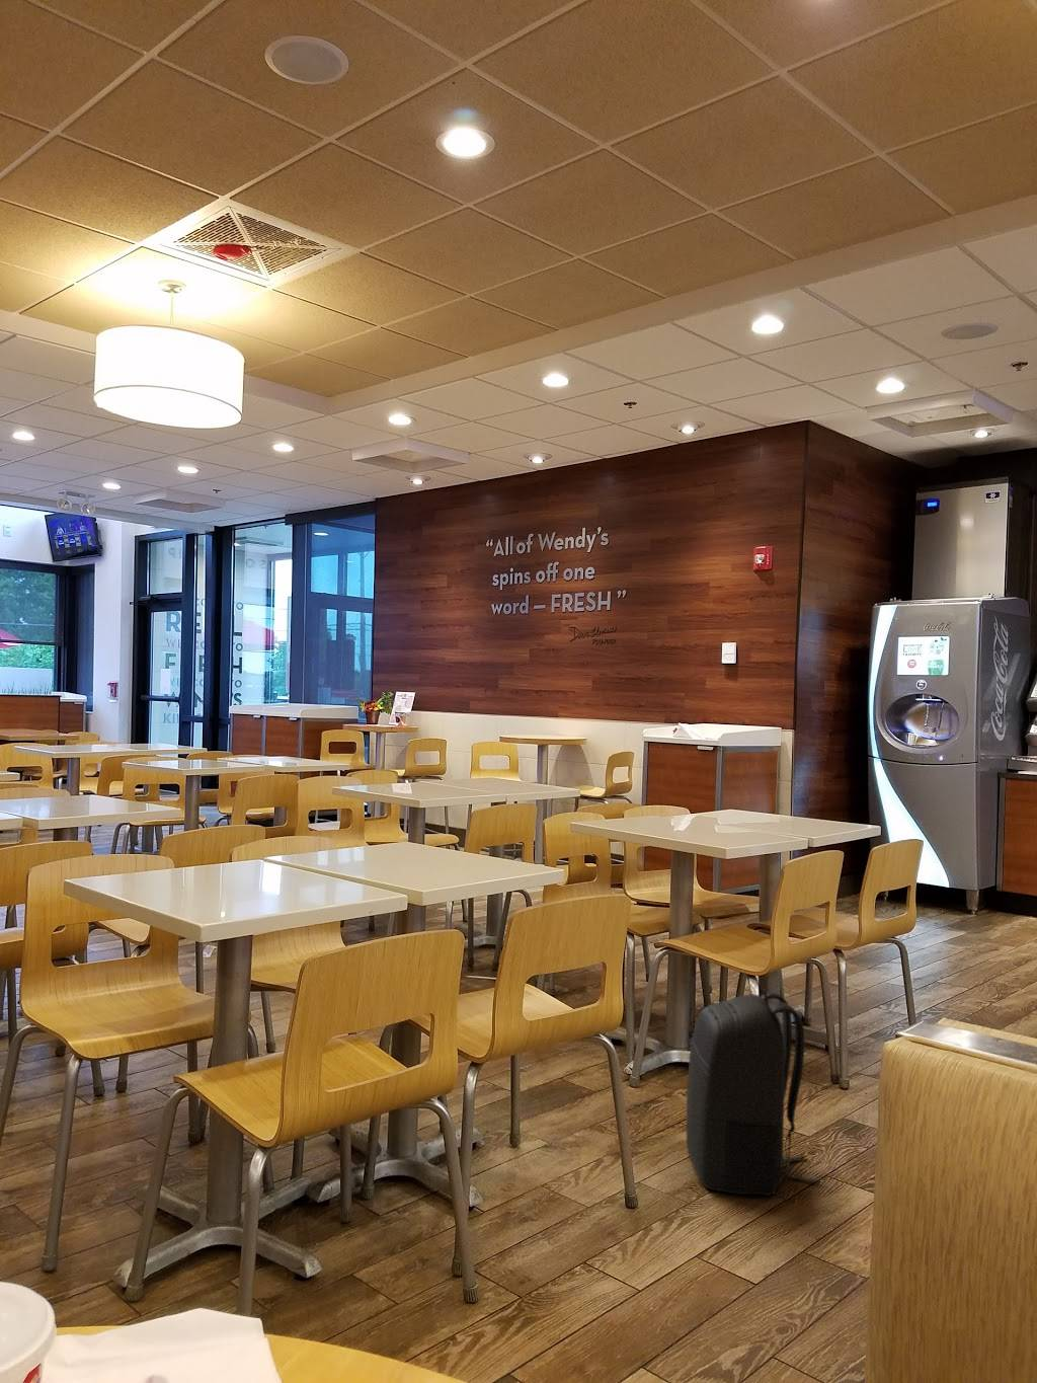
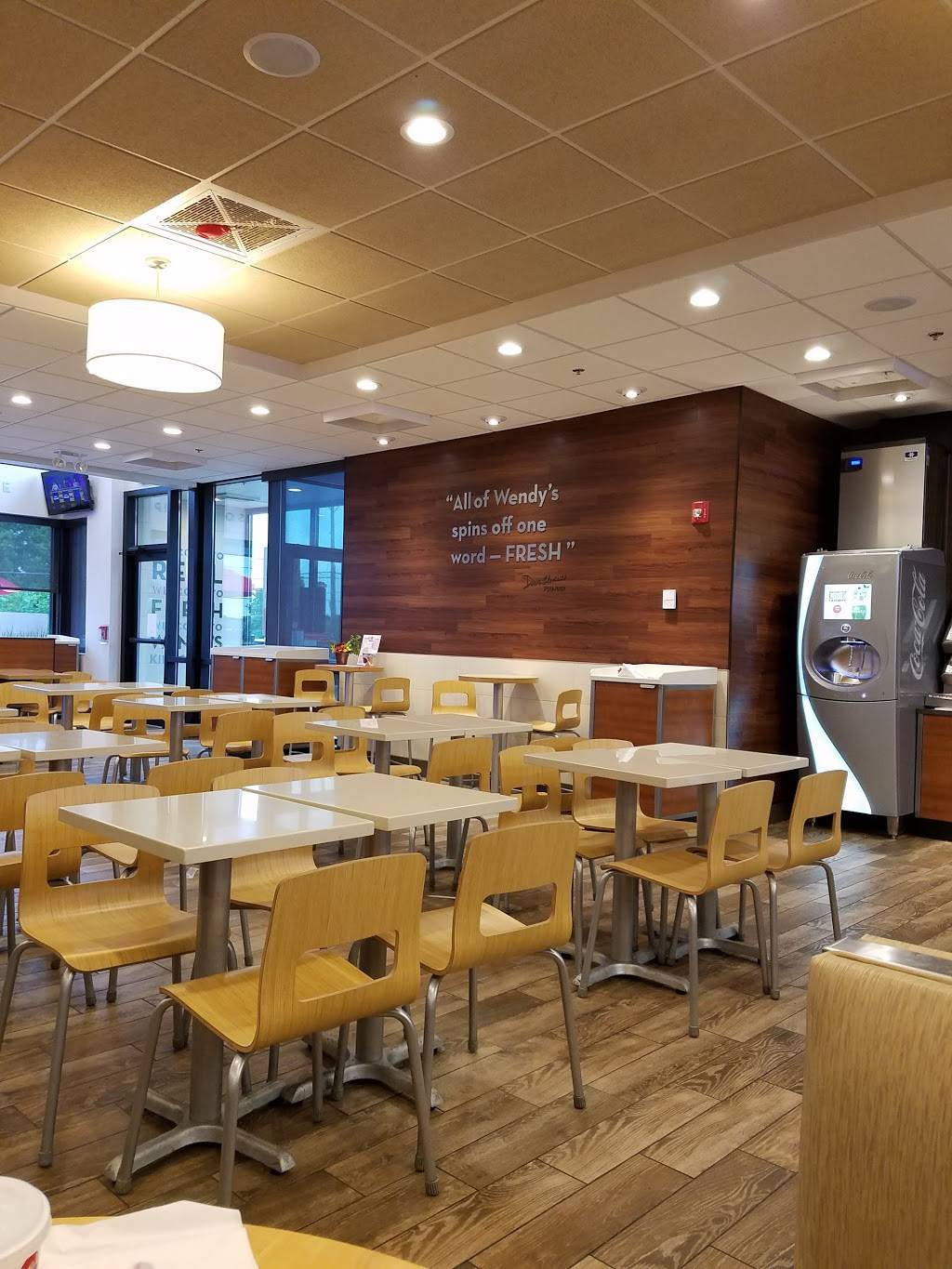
- backpack [685,987,821,1197]
